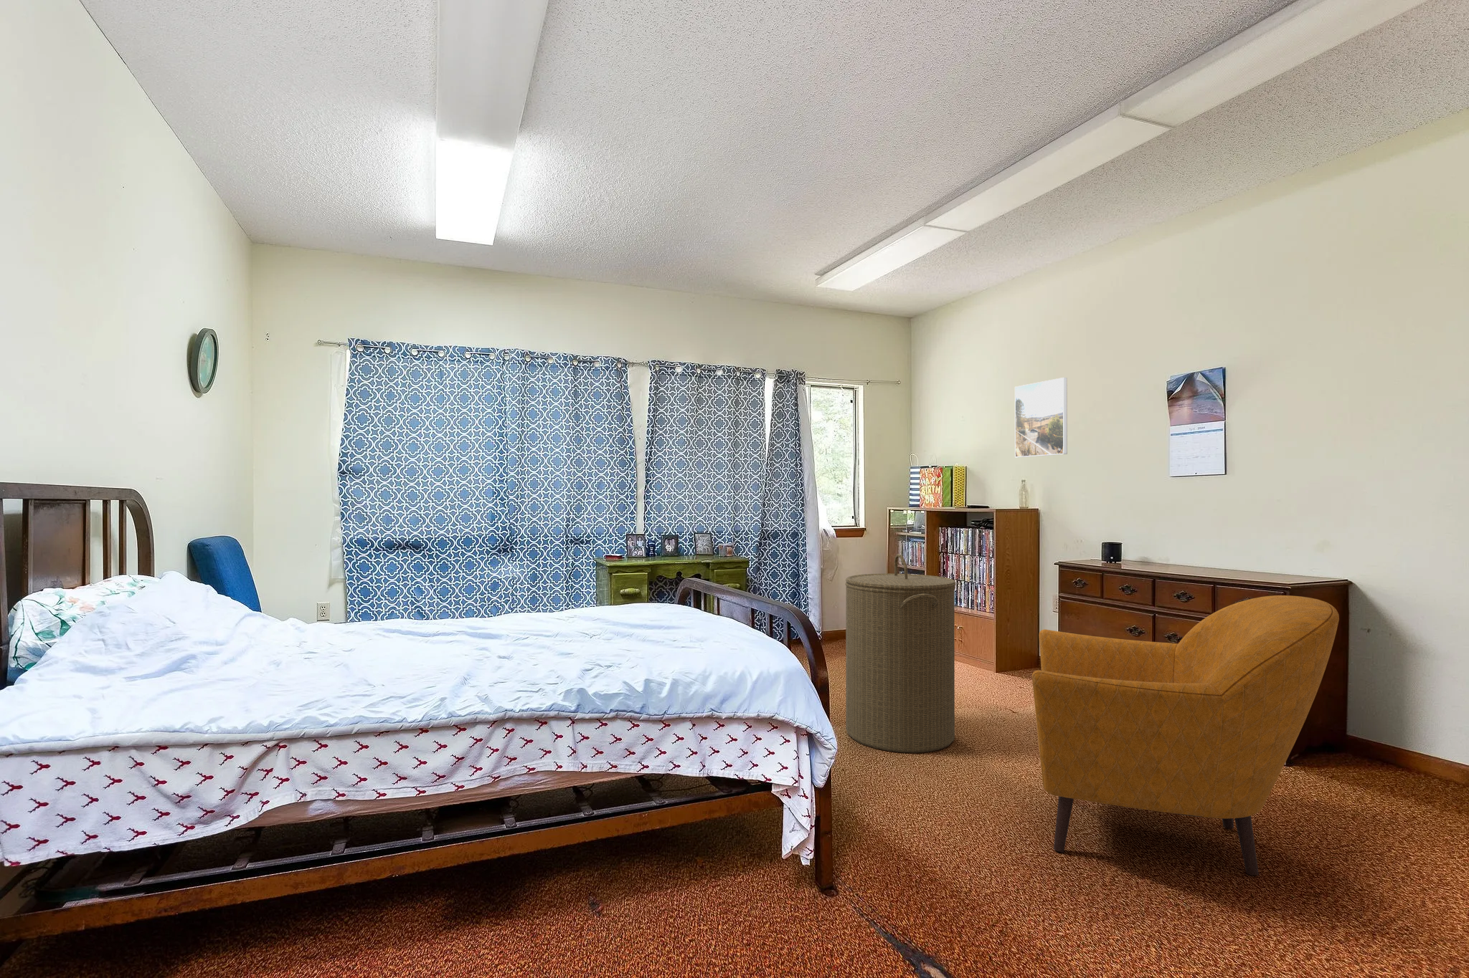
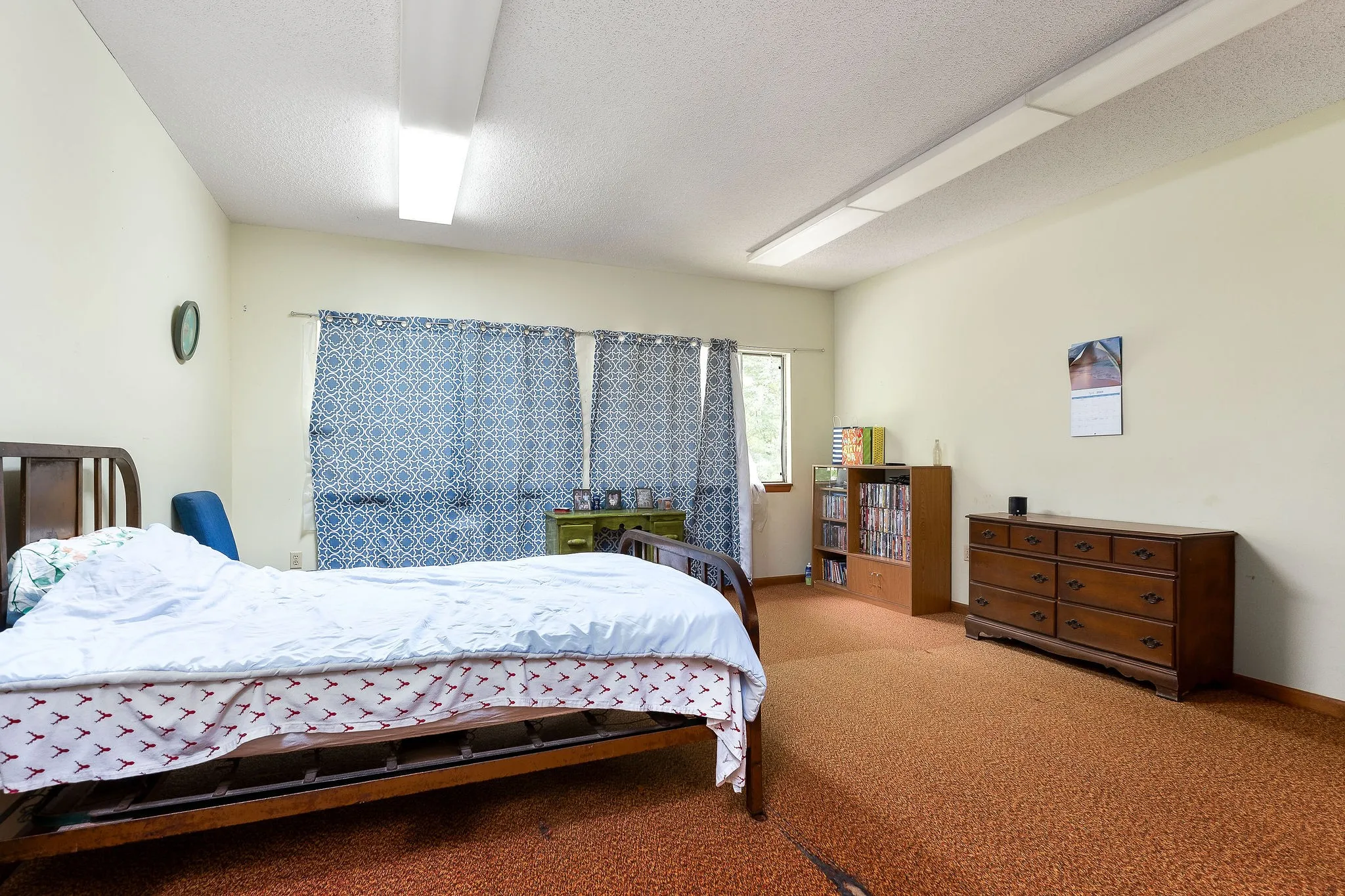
- laundry hamper [844,553,957,754]
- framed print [1015,377,1068,458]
- armchair [1031,595,1340,875]
